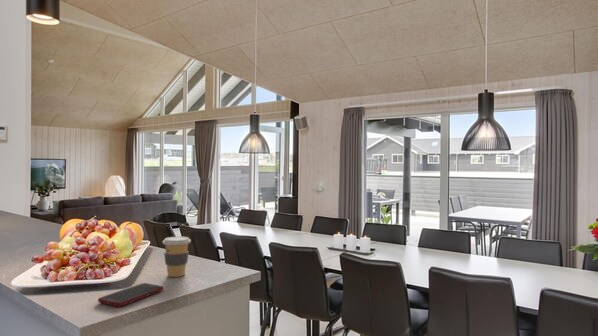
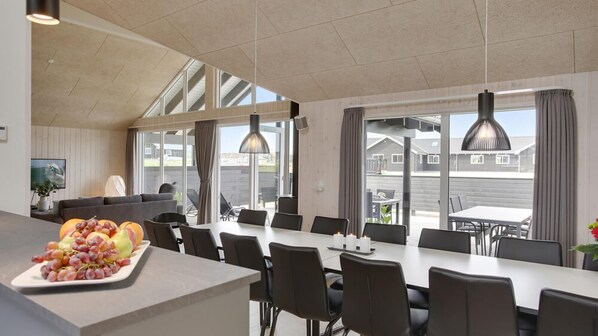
- coffee cup [161,235,192,278]
- cell phone [97,282,165,307]
